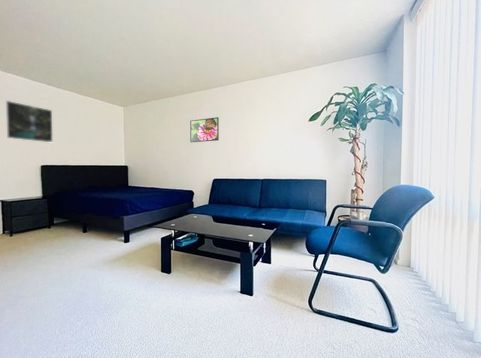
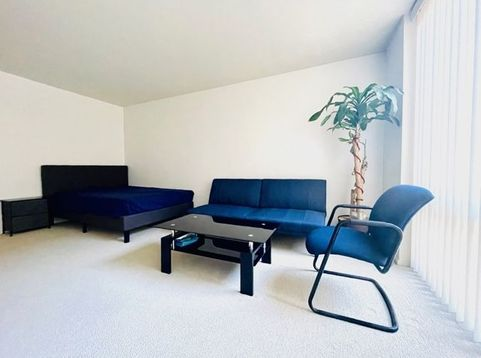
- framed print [5,100,54,143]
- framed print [189,116,220,143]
